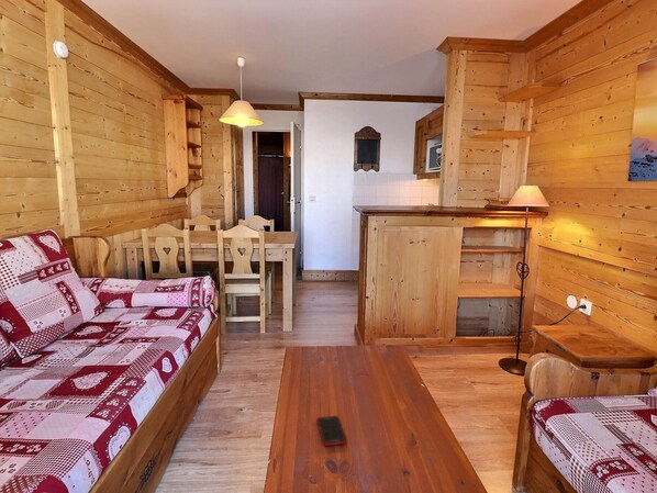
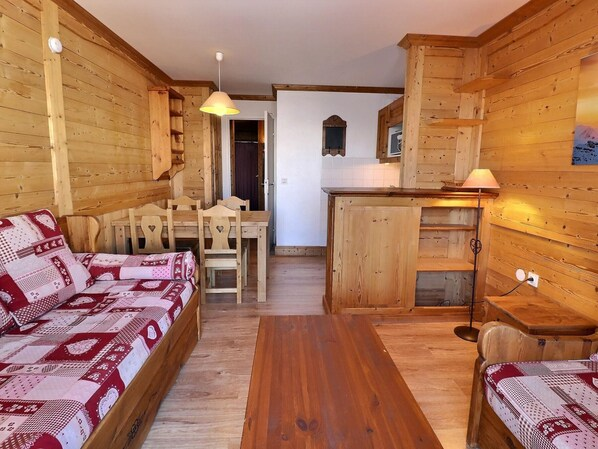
- cell phone [316,415,348,447]
